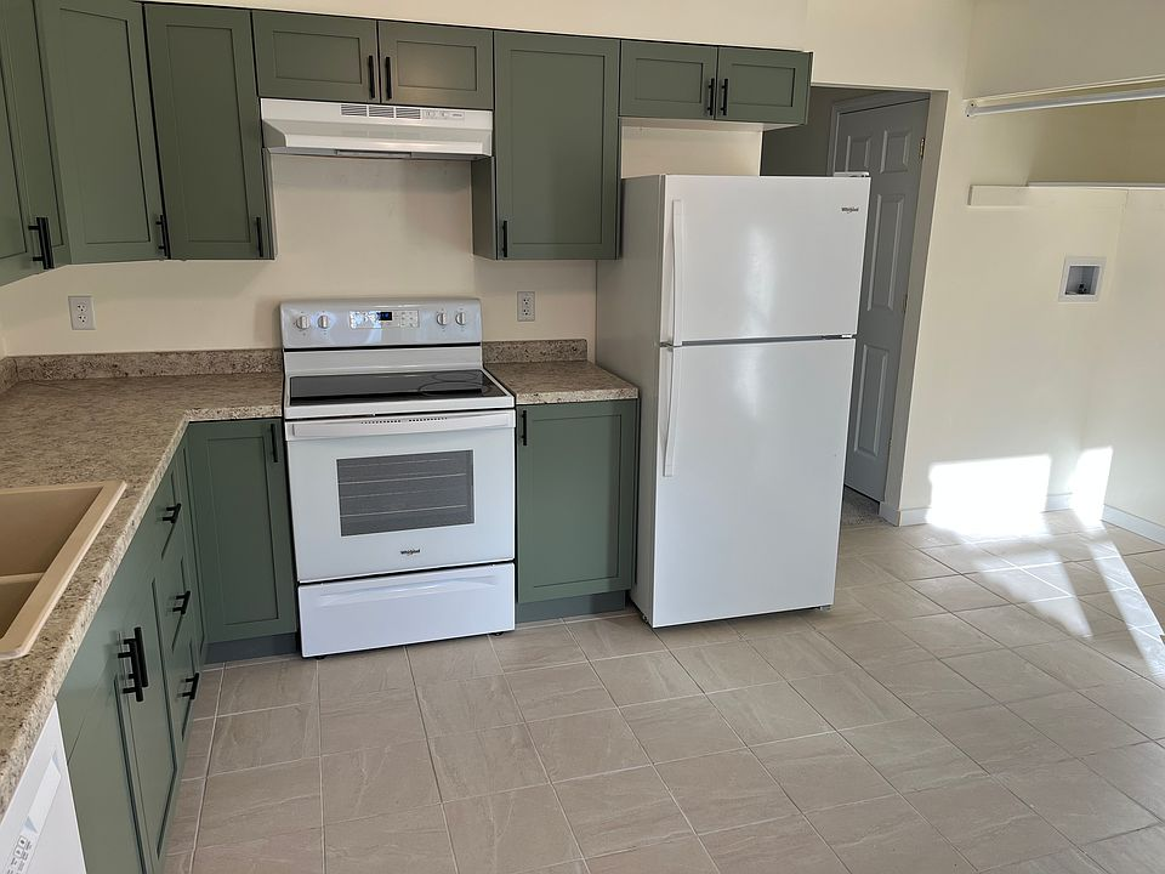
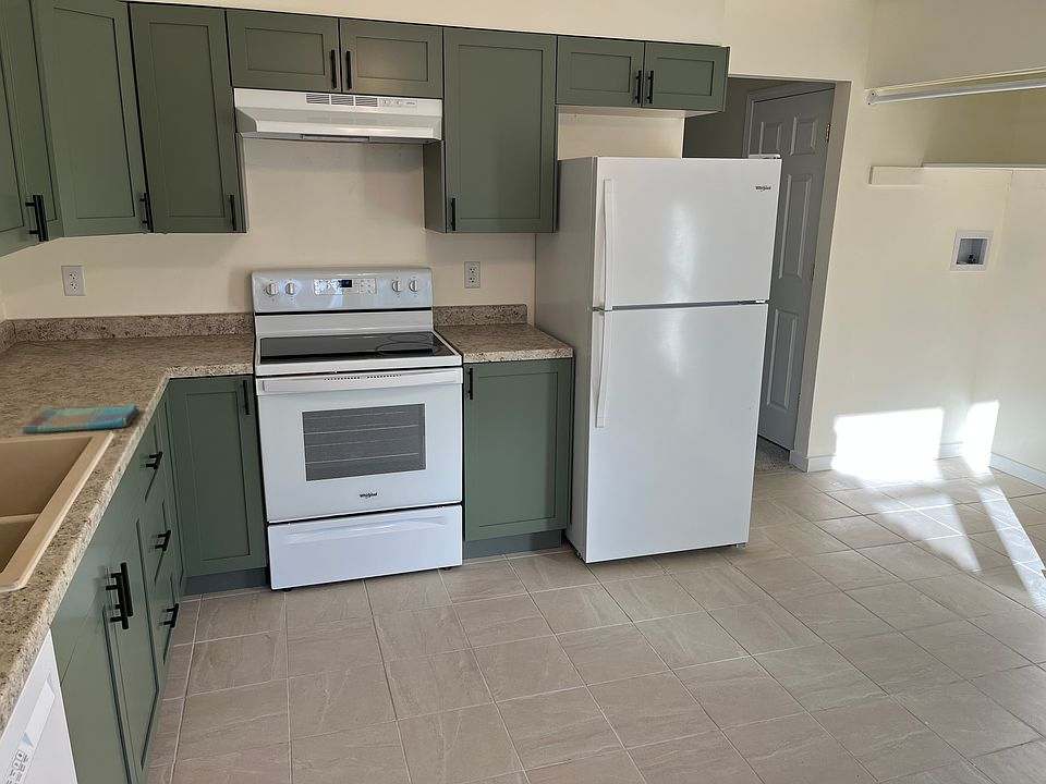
+ dish towel [22,403,141,434]
